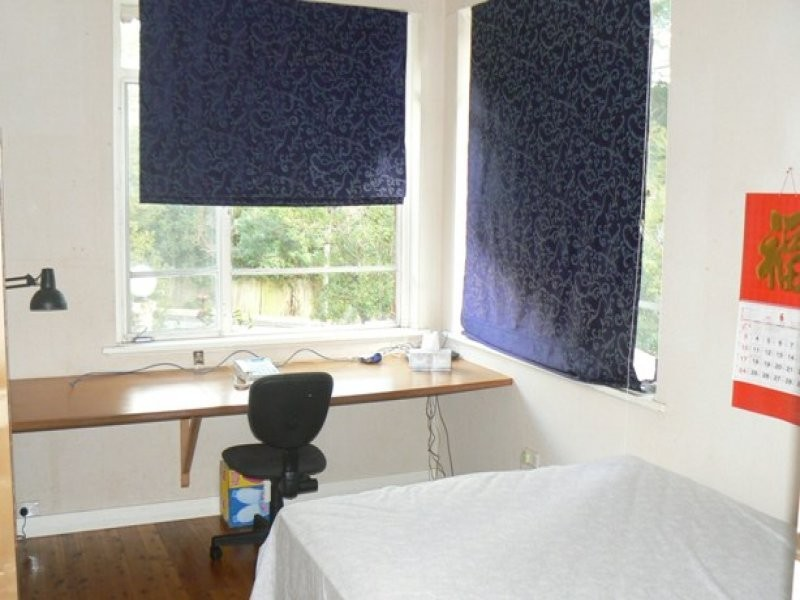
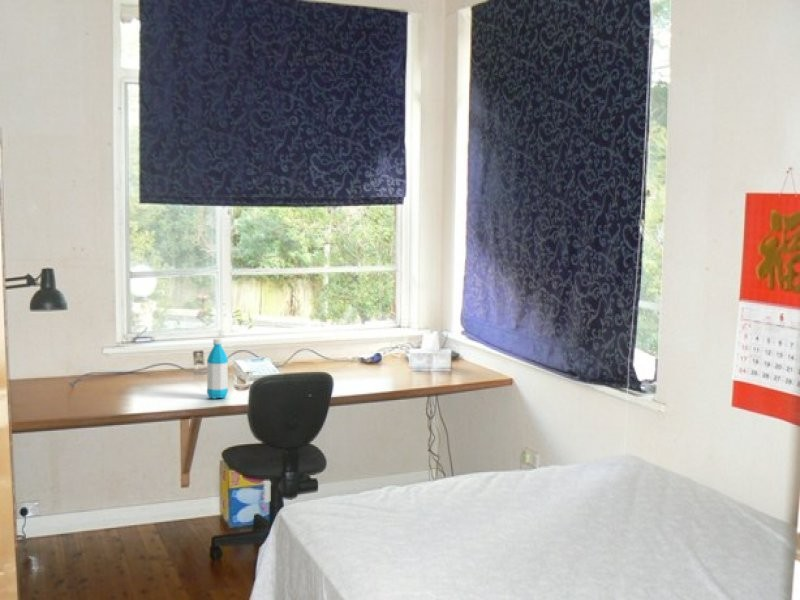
+ water bottle [206,338,229,400]
